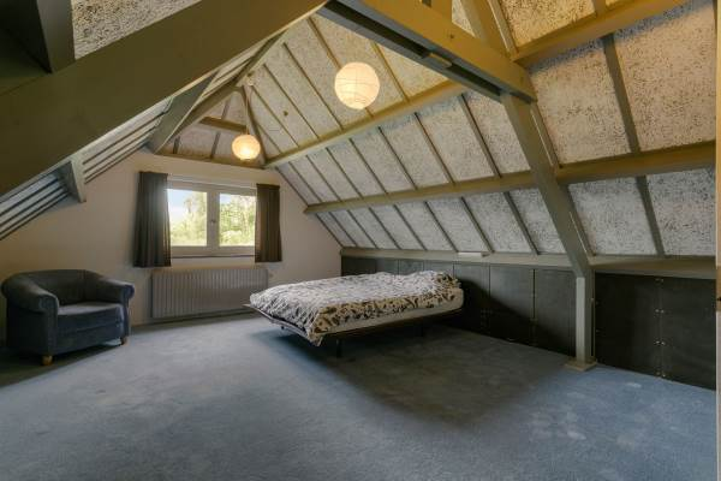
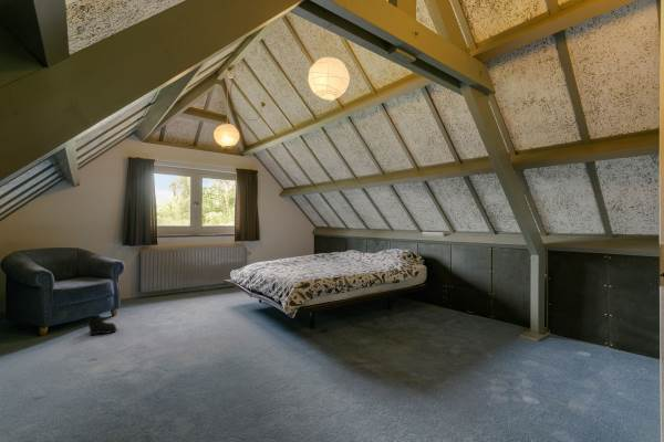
+ boots [86,313,118,336]
